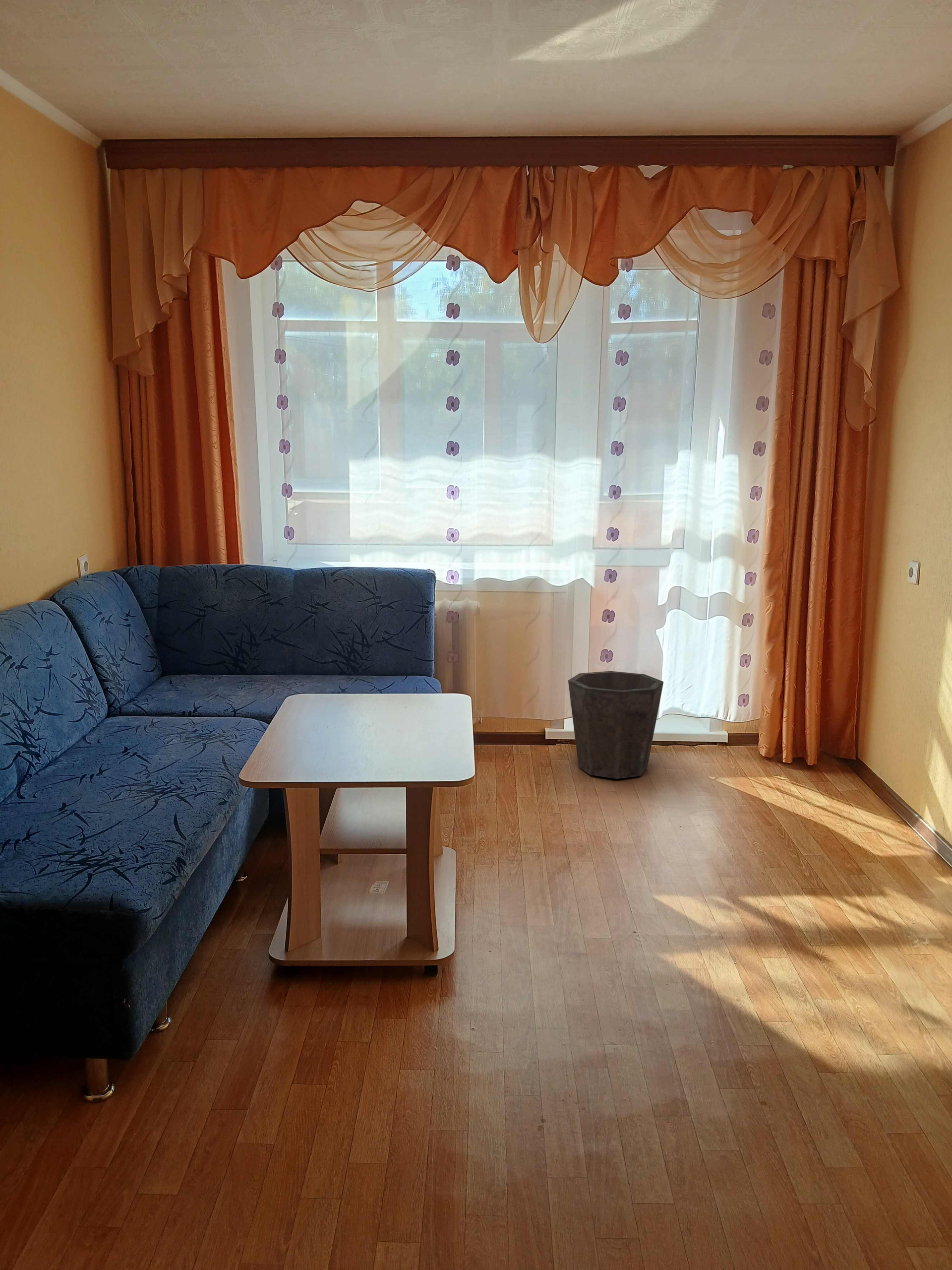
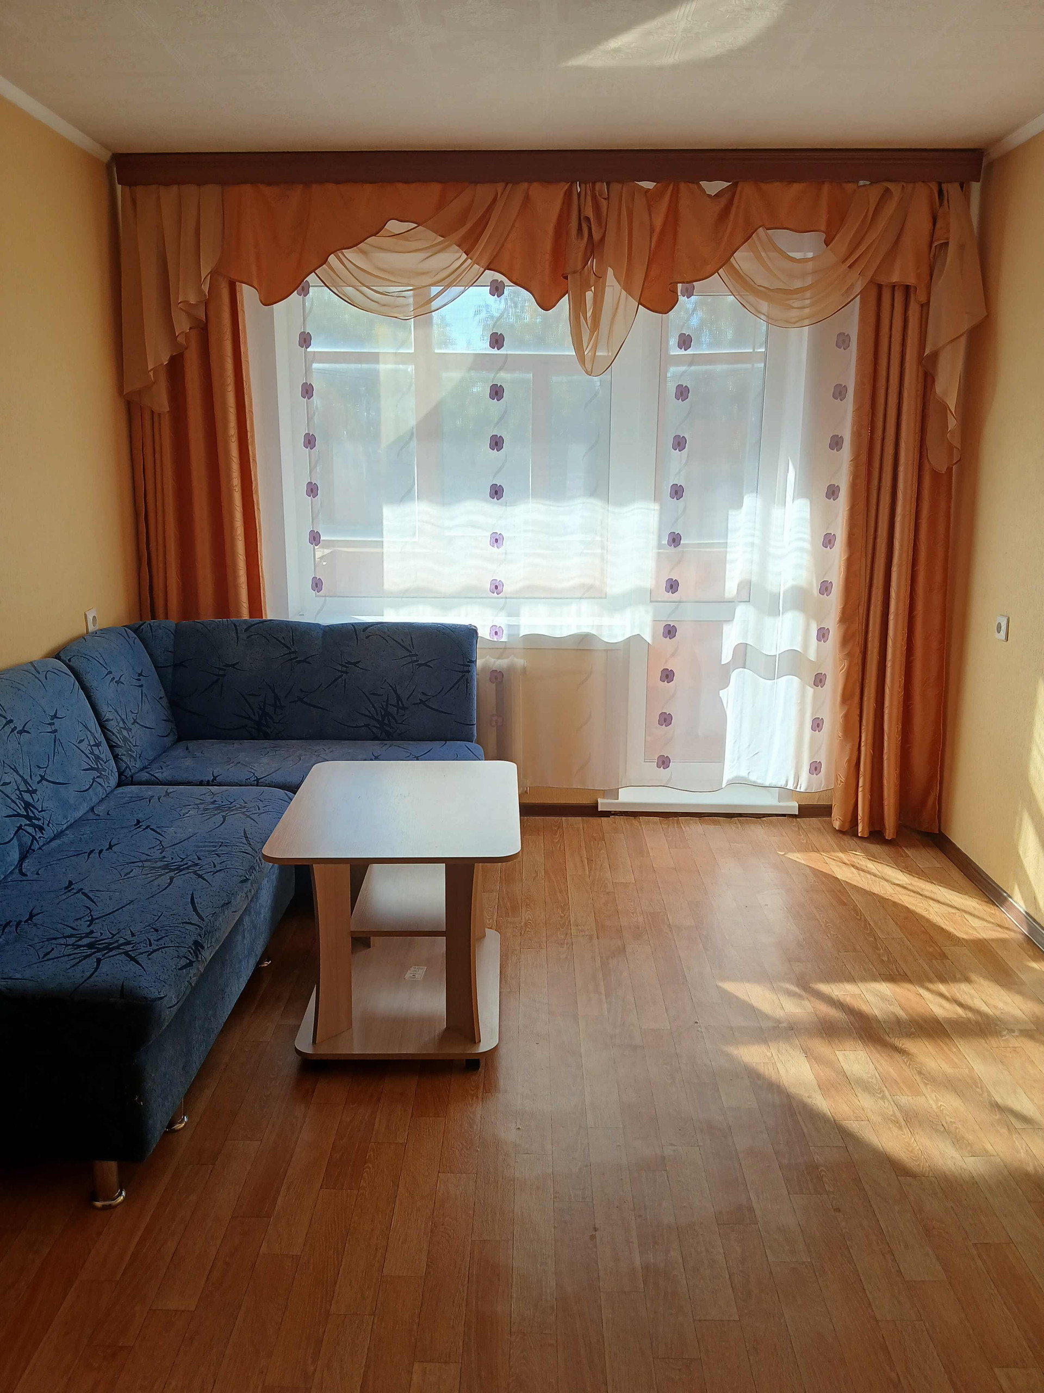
- waste bin [568,671,664,779]
